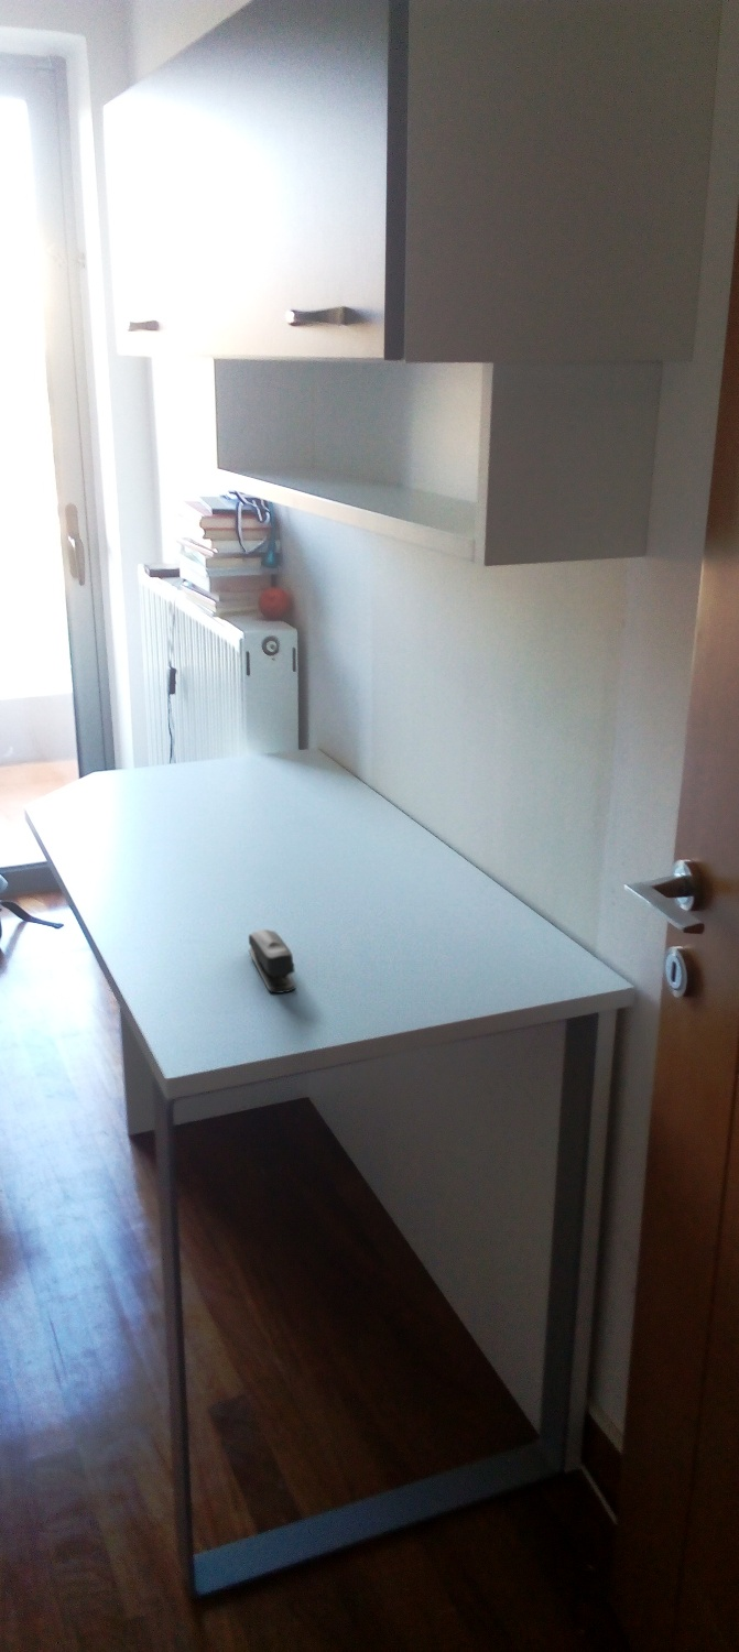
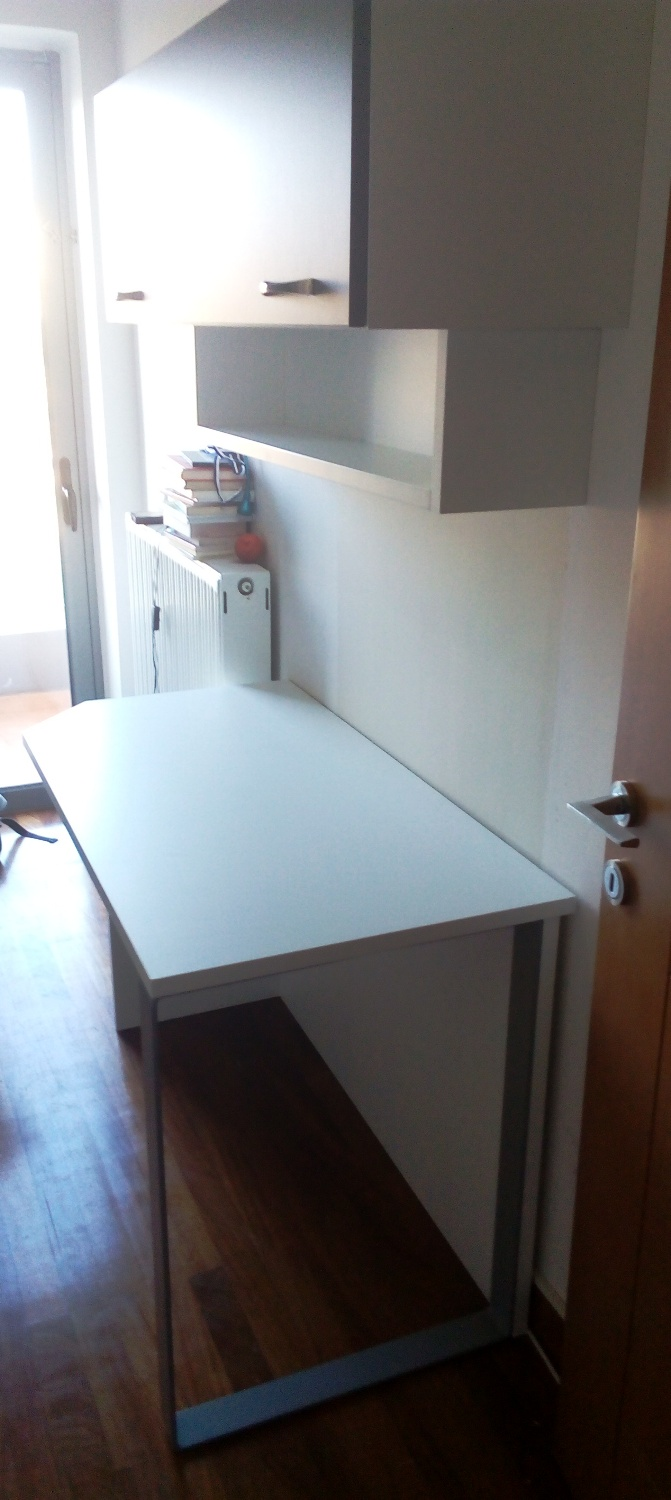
- stapler [248,928,297,995]
